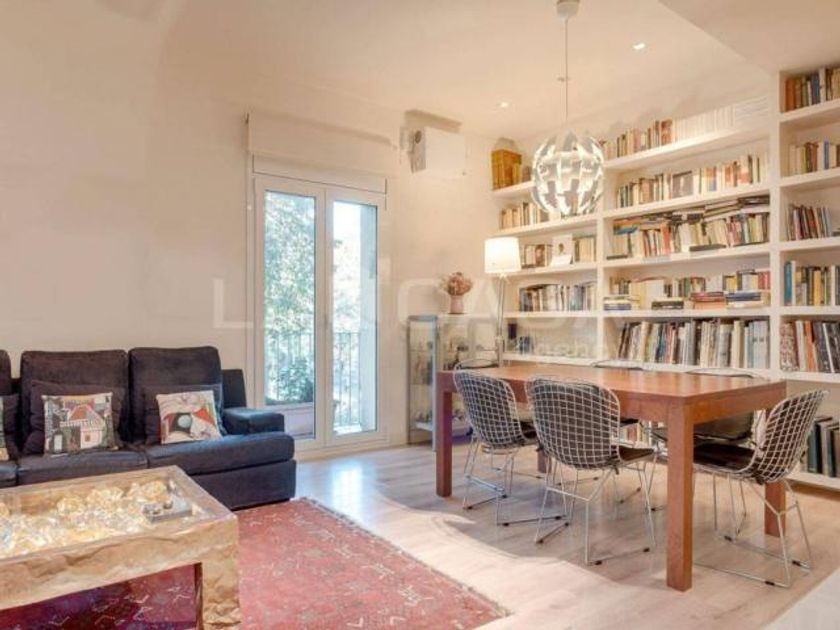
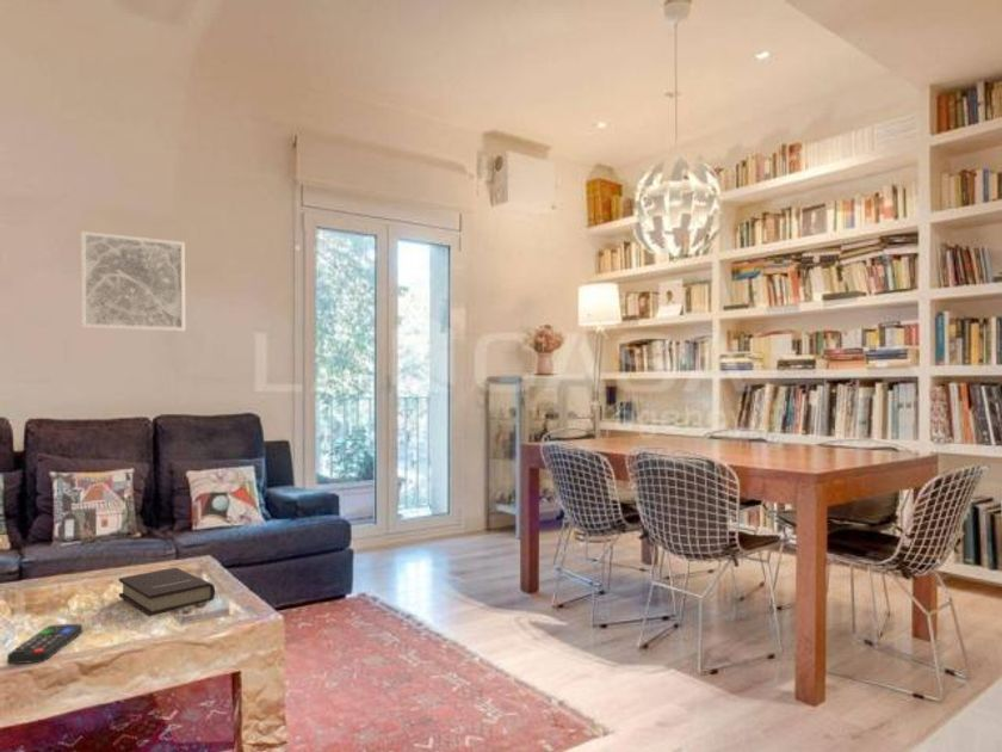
+ book [118,567,216,617]
+ wall art [79,230,186,333]
+ remote control [6,623,84,665]
